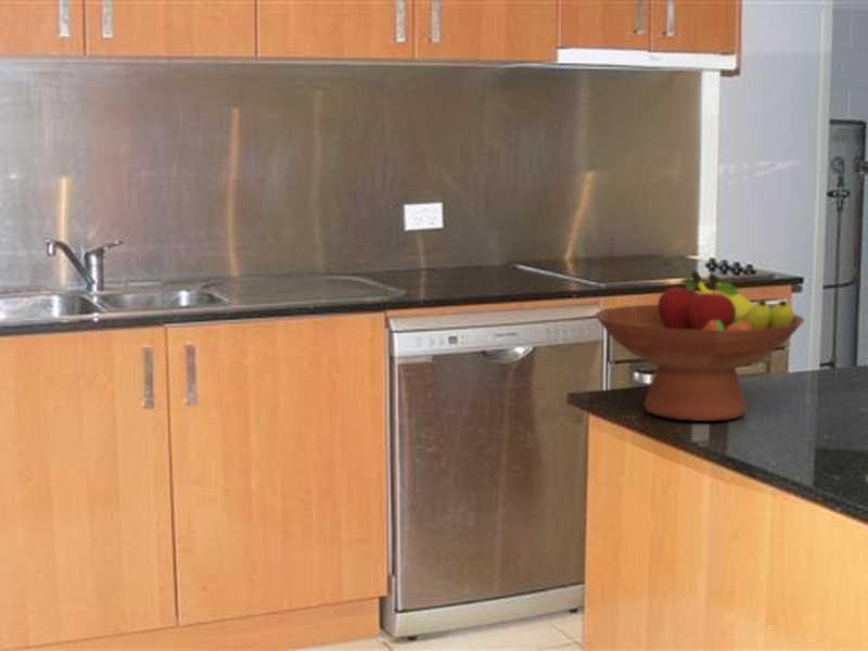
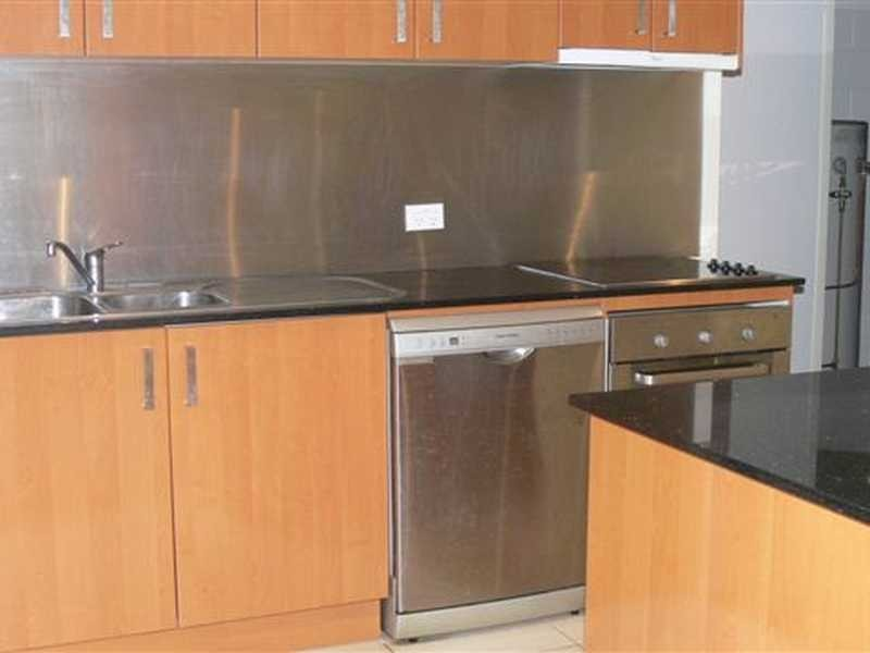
- fruit bowl [593,270,805,422]
